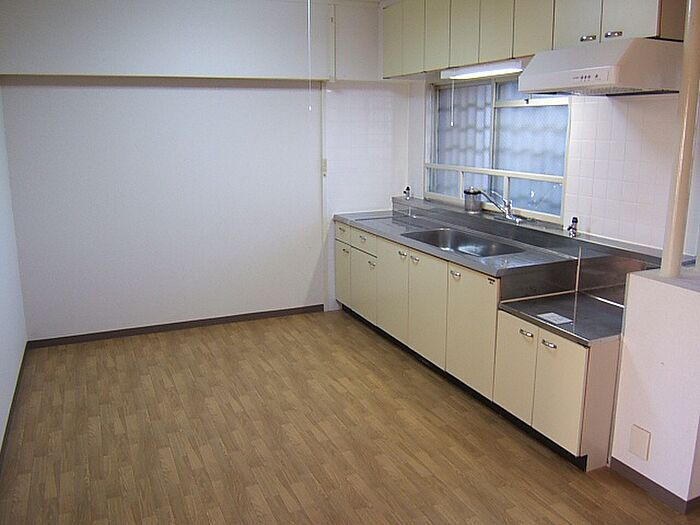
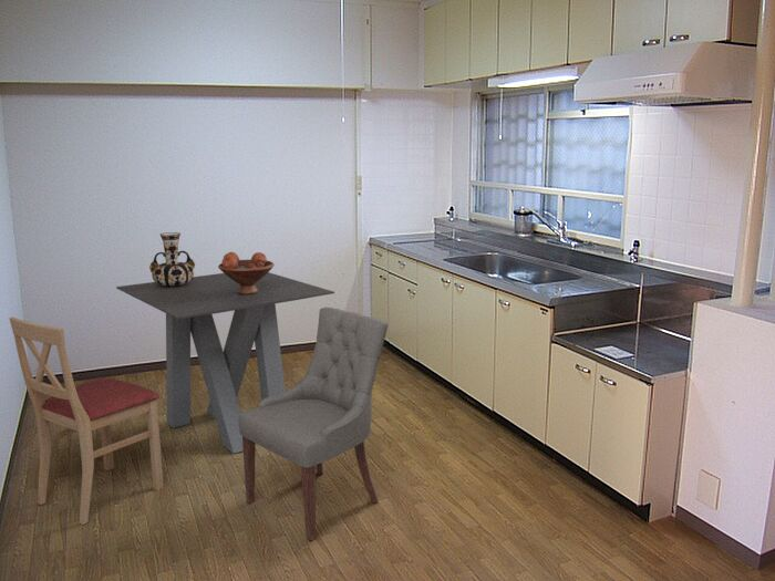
+ dining table [115,271,335,455]
+ chair [9,315,165,526]
+ chair [238,307,389,541]
+ vase [148,231,196,287]
+ fruit bowl [217,251,276,294]
